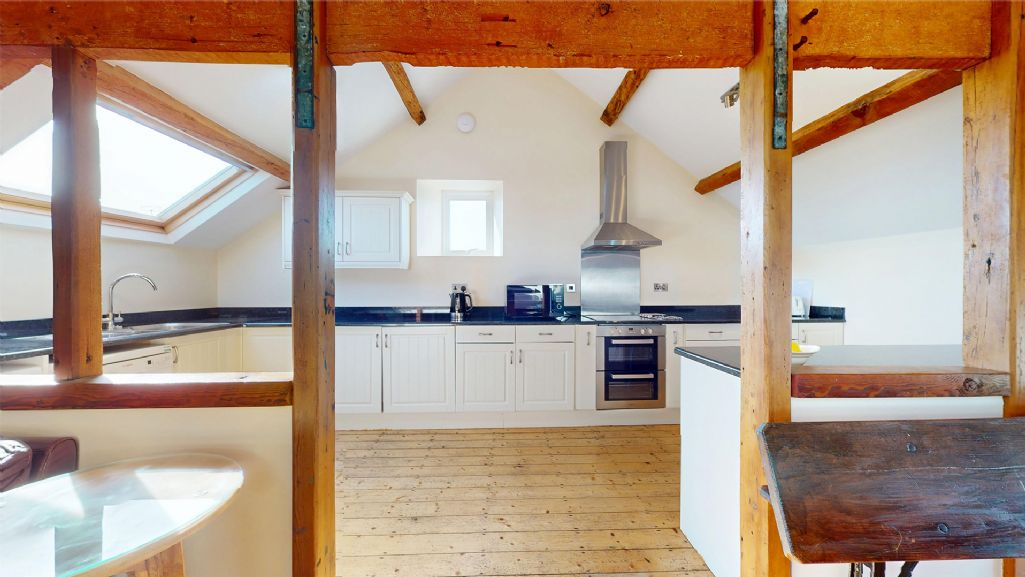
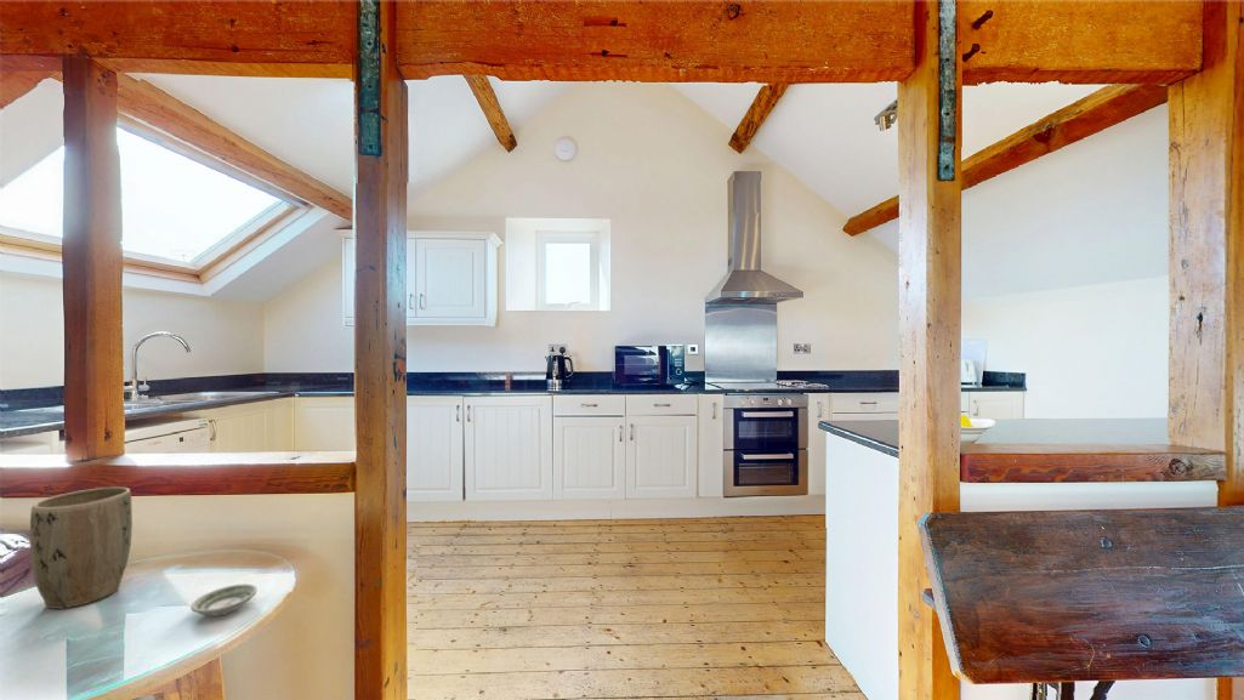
+ saucer [189,582,259,618]
+ plant pot [29,486,134,610]
